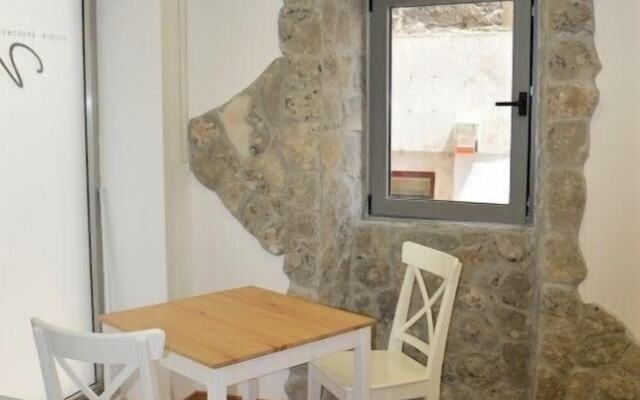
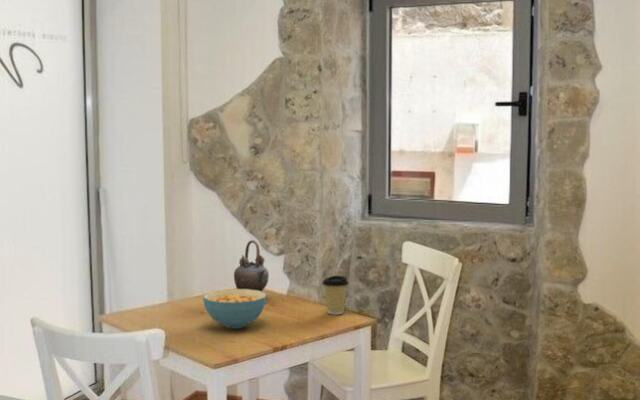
+ teapot [233,239,270,292]
+ cereal bowl [202,288,267,329]
+ coffee cup [321,275,350,315]
